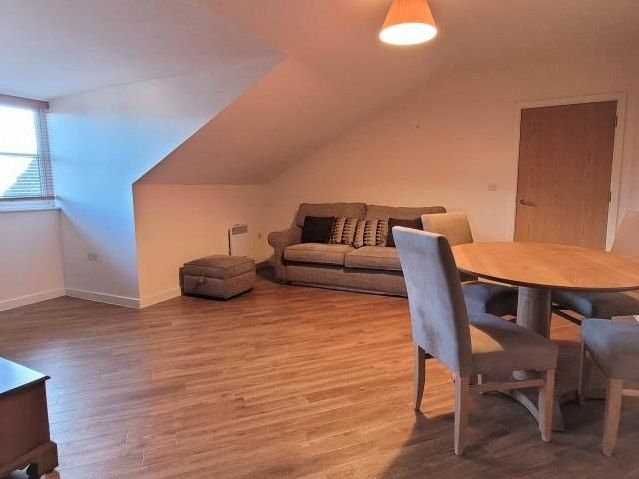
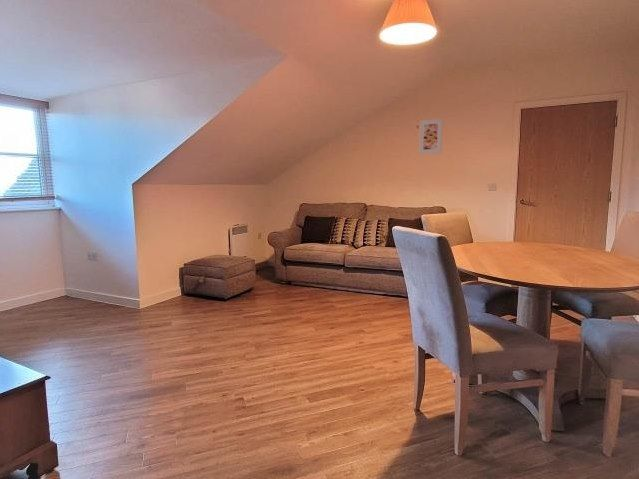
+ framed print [418,118,444,155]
